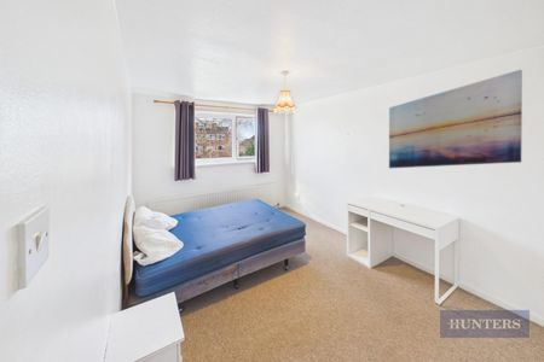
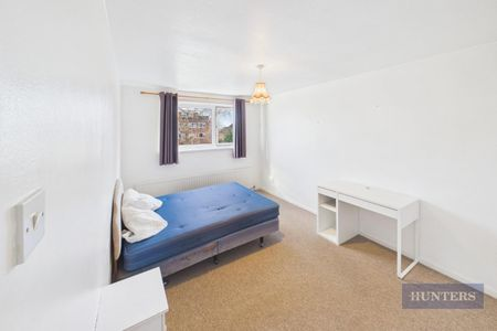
- wall art [388,69,523,169]
